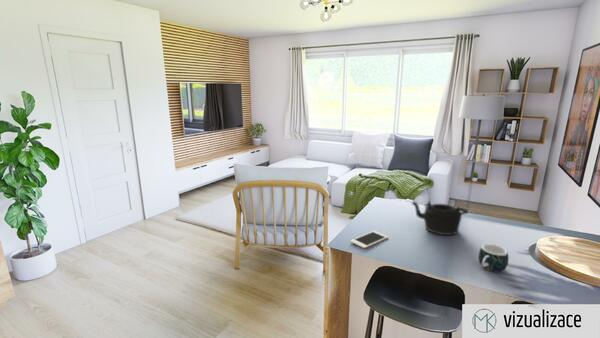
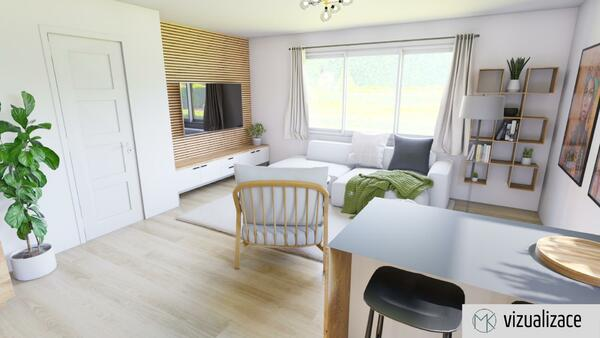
- teapot [411,200,469,236]
- cell phone [349,230,389,249]
- mug [477,243,509,273]
